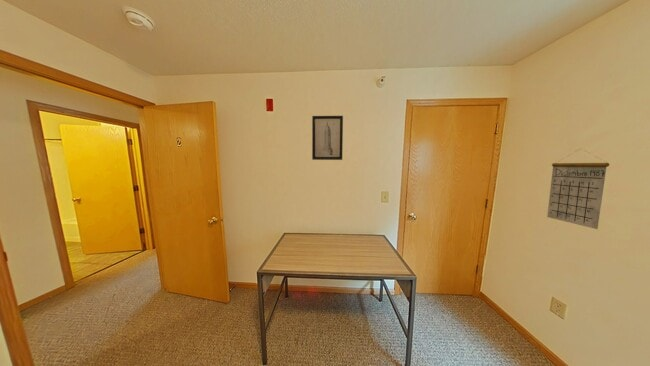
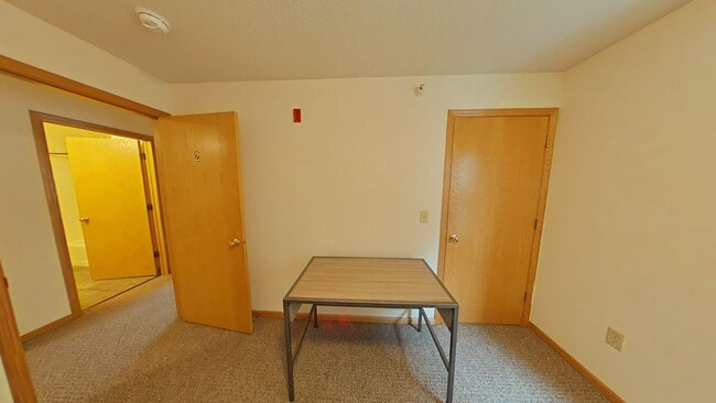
- wall art [311,115,344,161]
- calendar [546,148,610,230]
